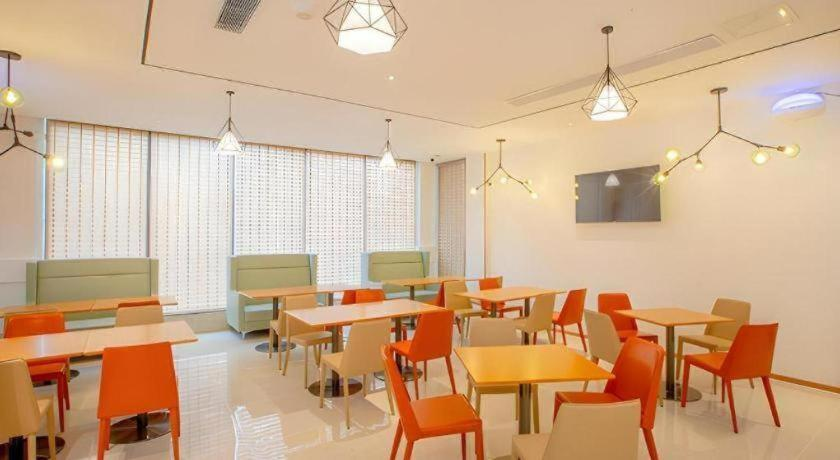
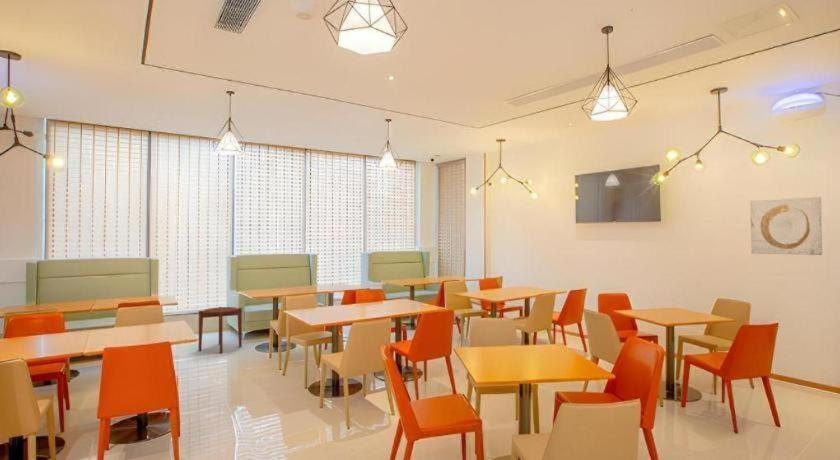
+ side table [198,306,243,354]
+ wall art [750,196,823,256]
